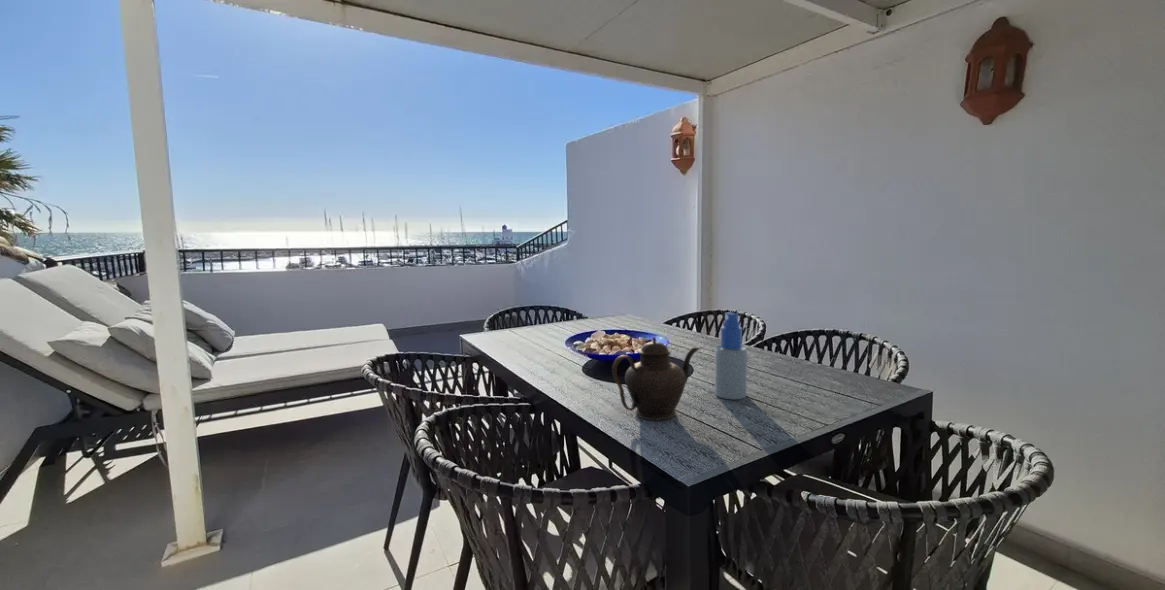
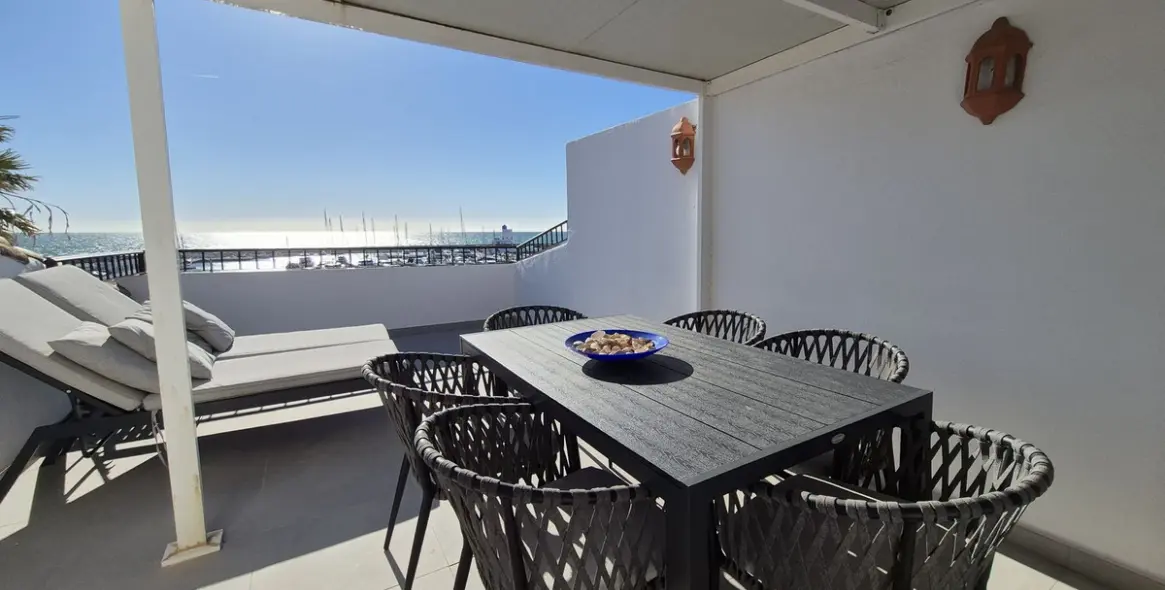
- teapot [611,336,702,421]
- spray bottle [714,312,748,400]
